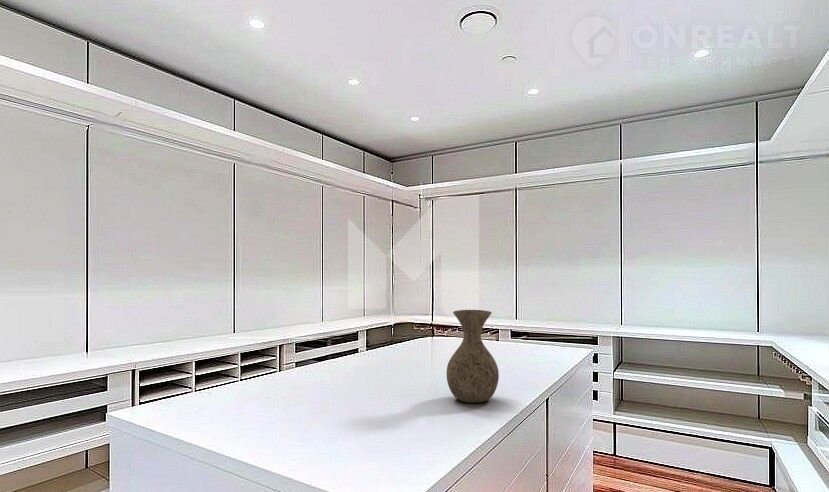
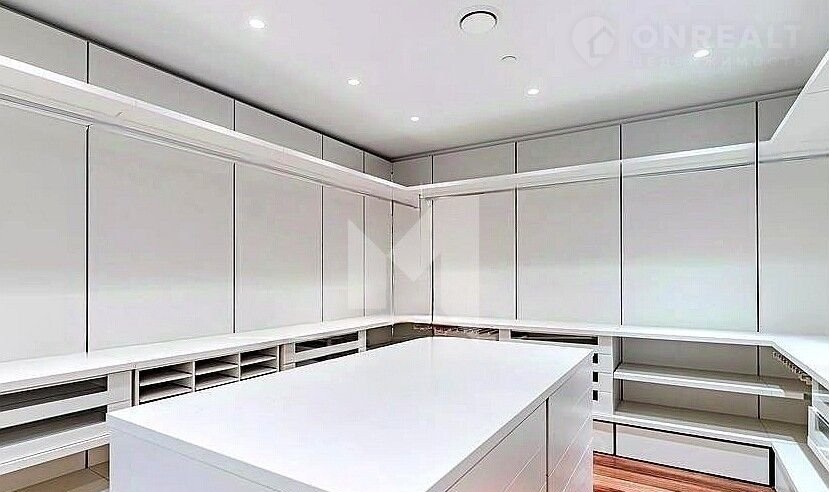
- vase [446,309,500,404]
